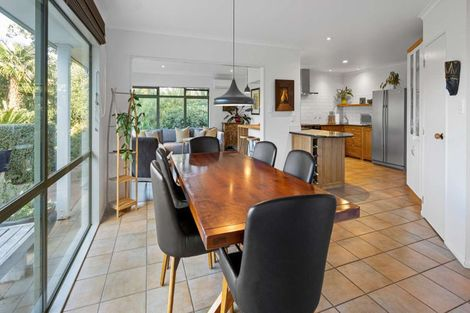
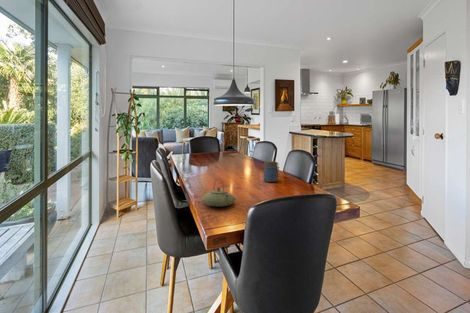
+ jar [262,160,281,183]
+ teapot [201,177,237,207]
